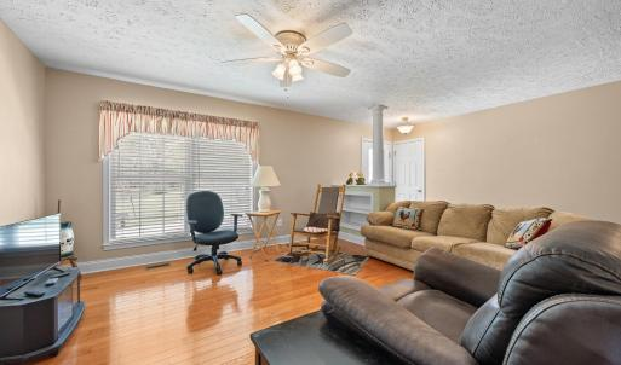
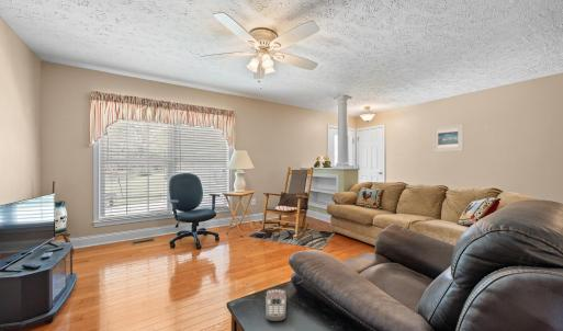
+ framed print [432,123,464,153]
+ remote control [264,288,288,323]
